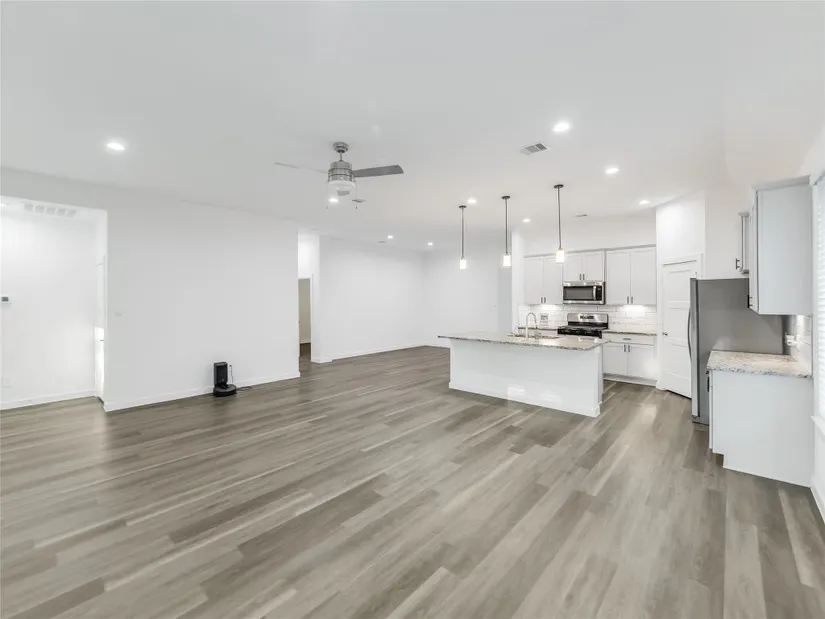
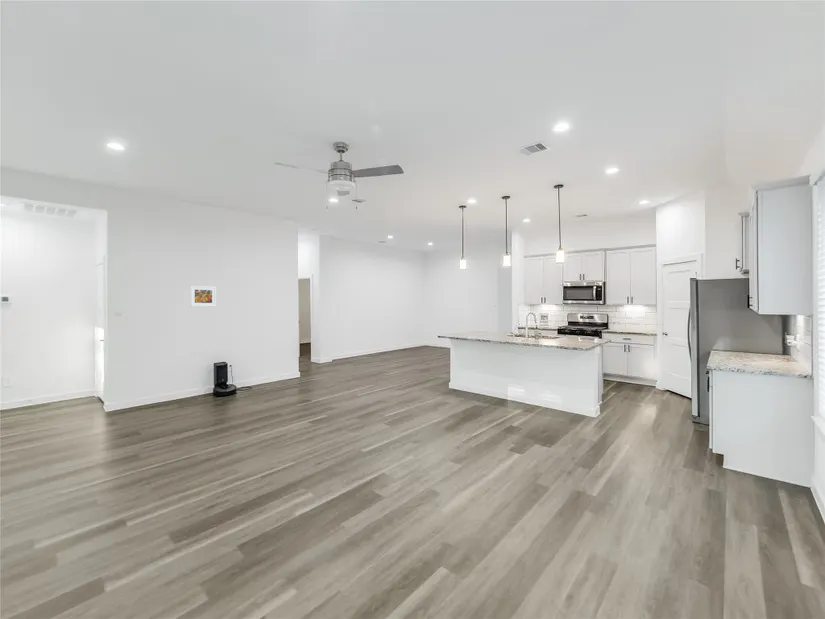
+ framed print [189,285,217,308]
